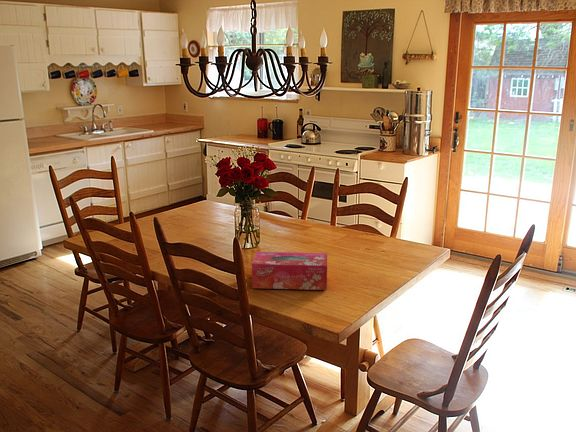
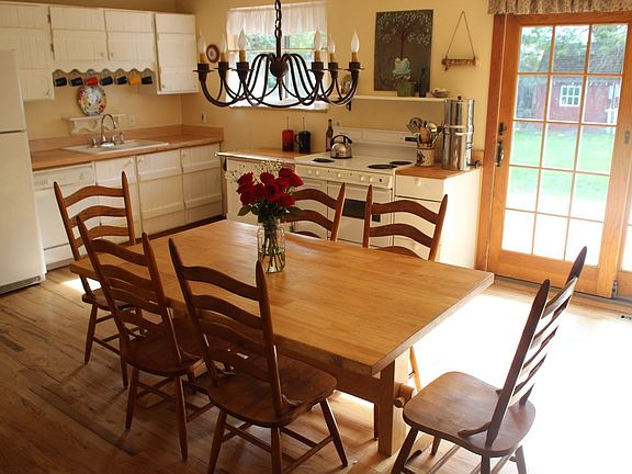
- tissue box [251,251,328,291]
